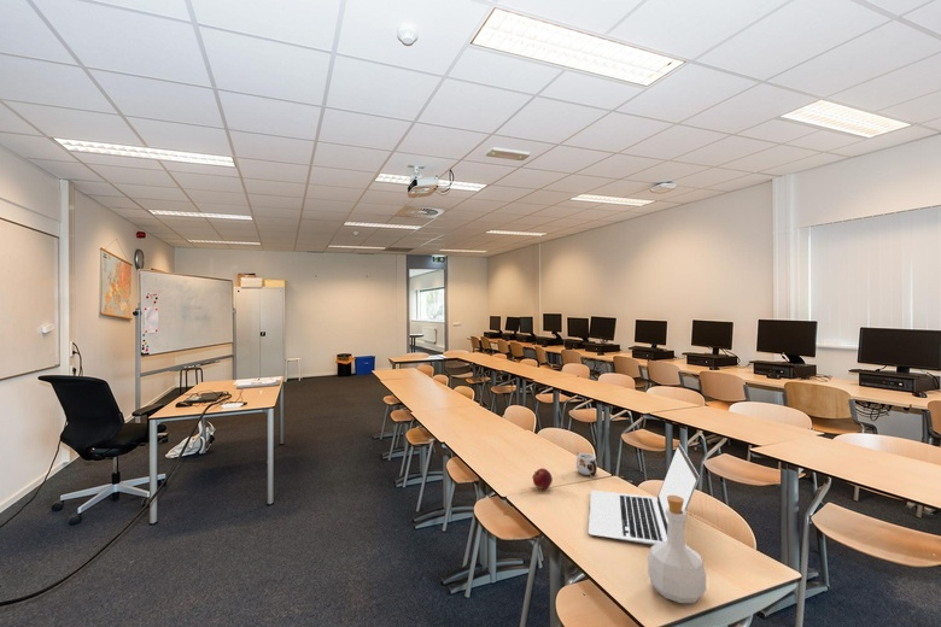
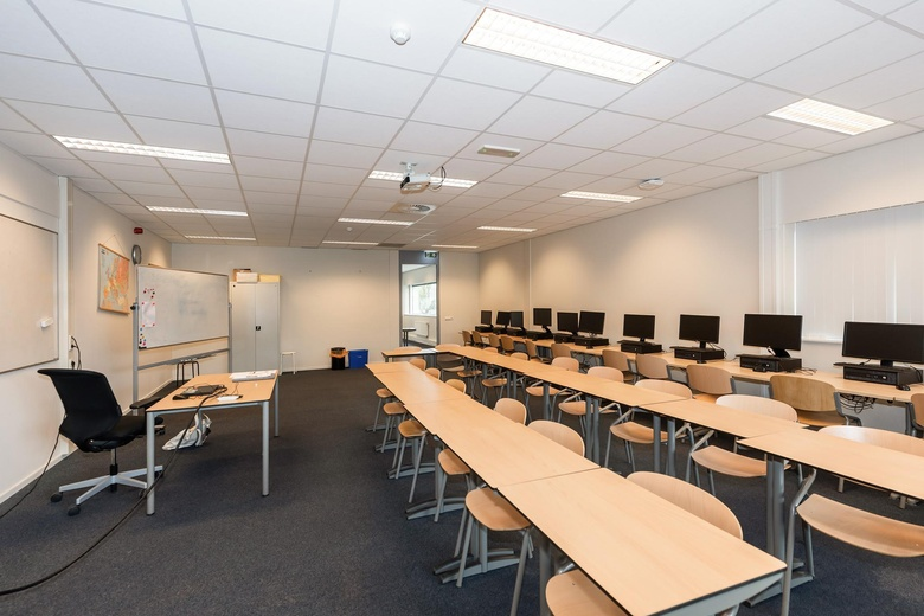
- laptop [588,443,701,546]
- mug [575,452,598,476]
- apple [531,467,554,491]
- bottle [647,496,707,604]
